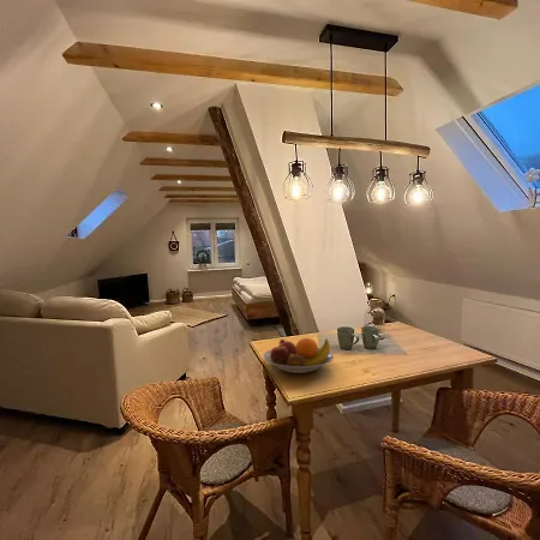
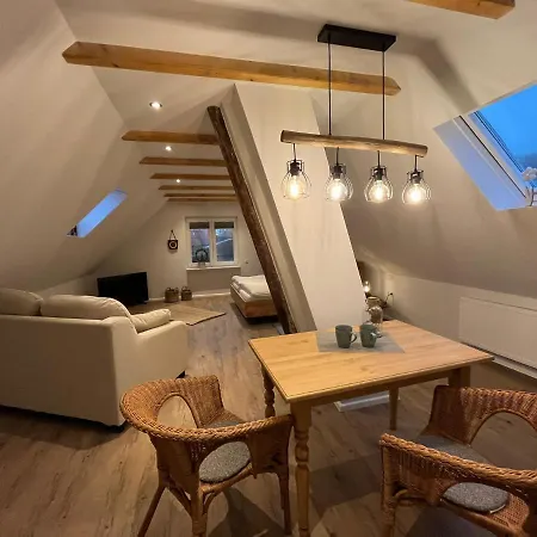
- fruit bowl [262,337,335,374]
